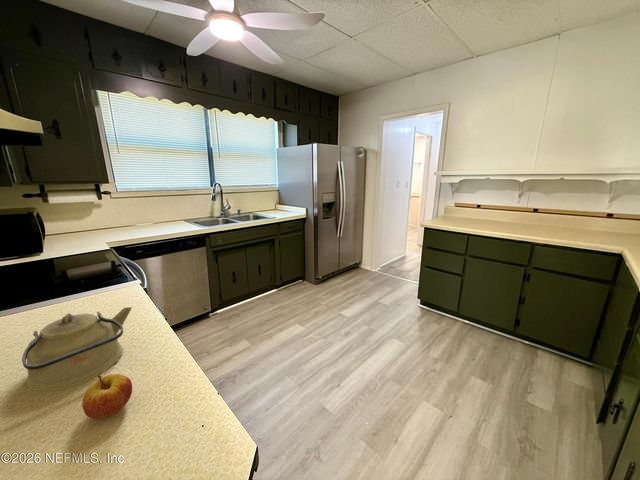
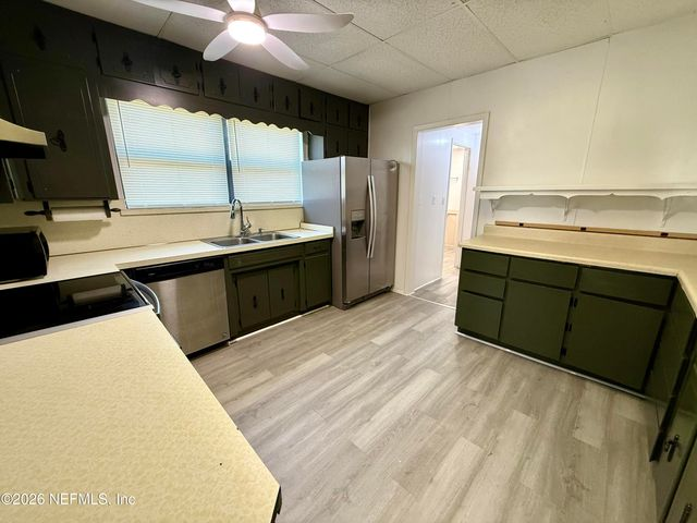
- kettle [21,306,133,392]
- apple [81,373,133,420]
